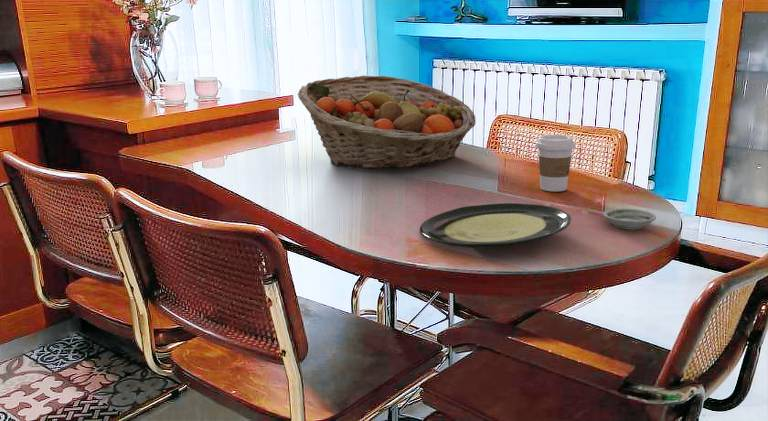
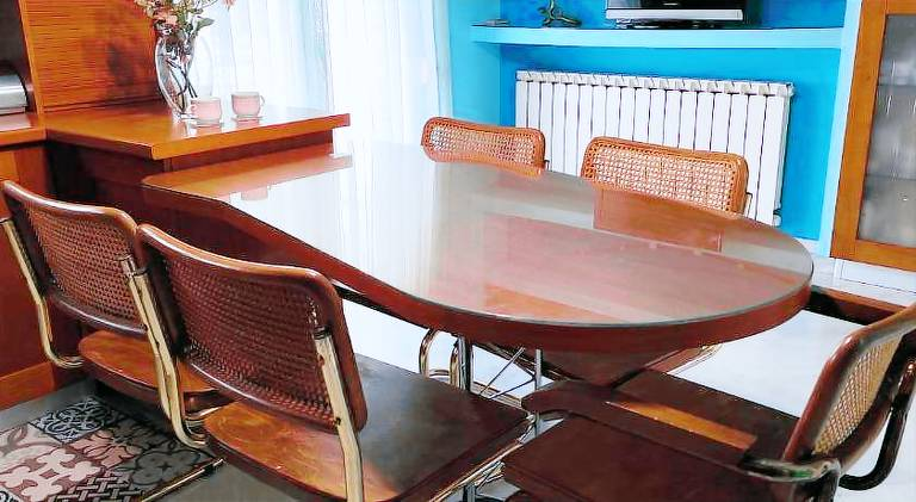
- fruit basket [297,75,477,170]
- coffee cup [535,134,577,193]
- plate [419,202,572,249]
- saucer [602,207,657,230]
